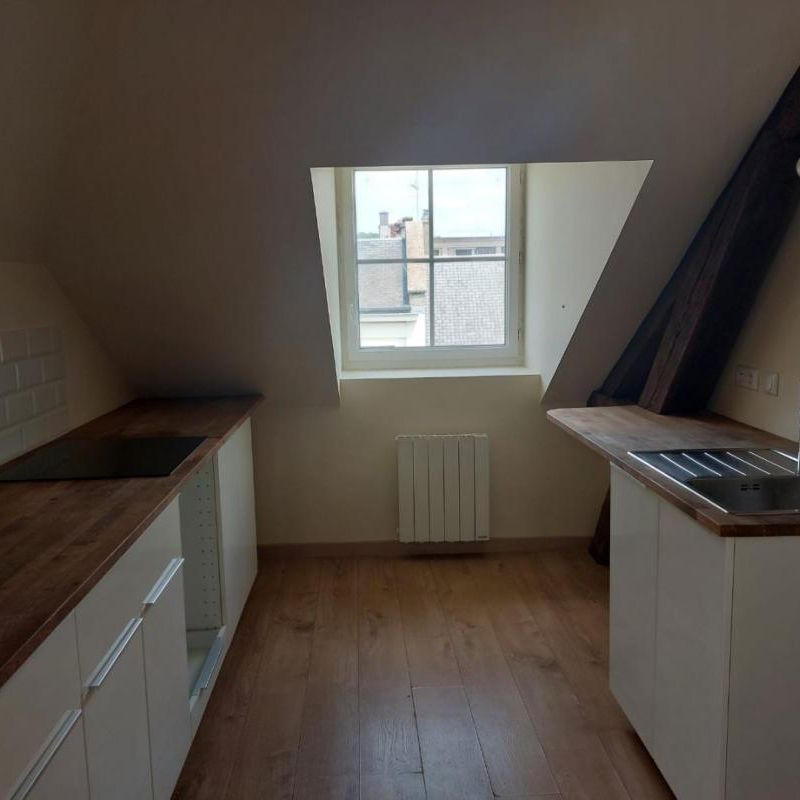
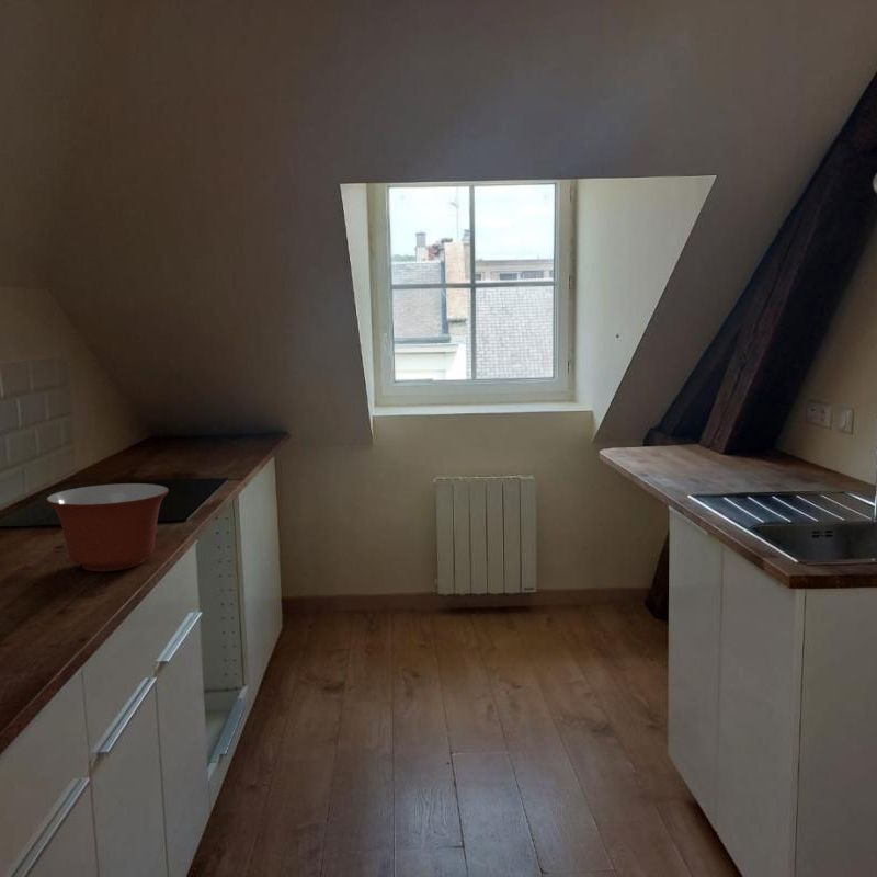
+ mixing bowl [45,482,170,572]
